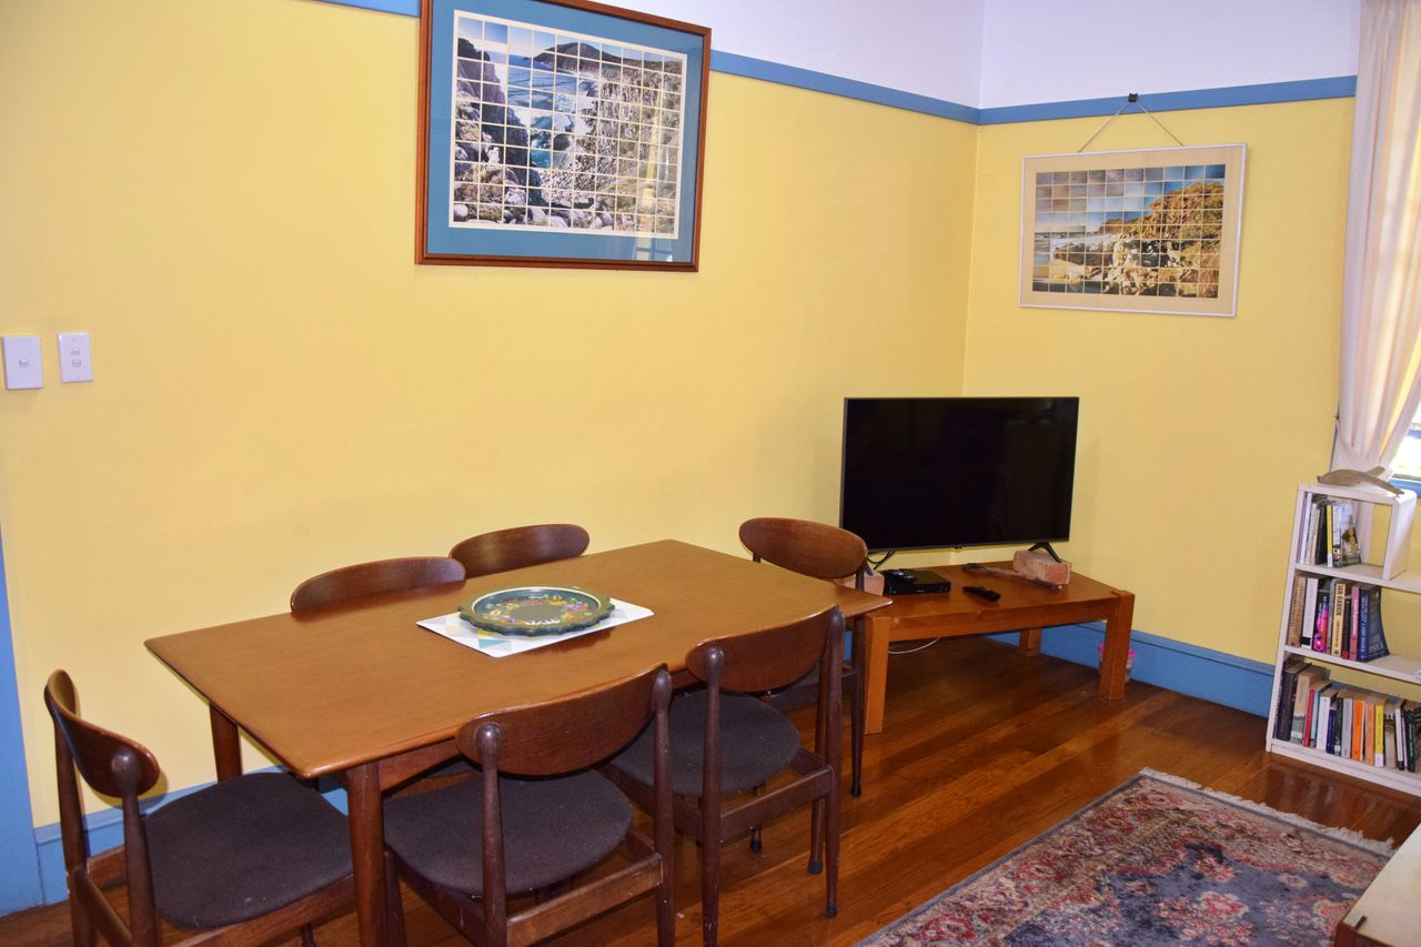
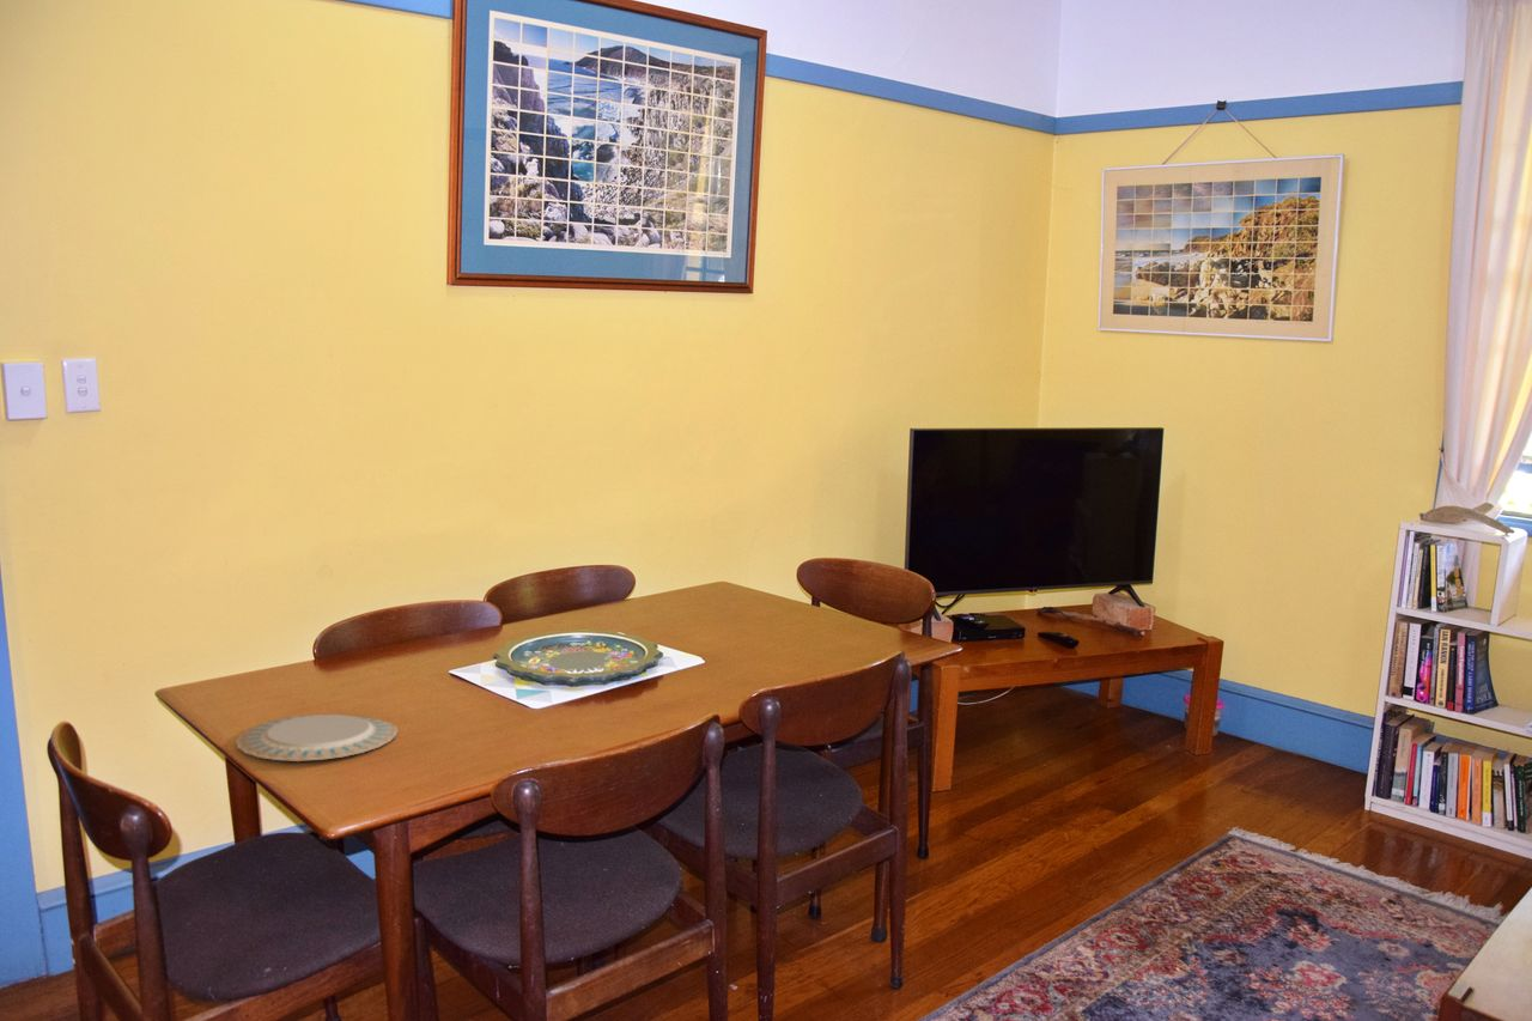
+ chinaware [235,713,400,762]
